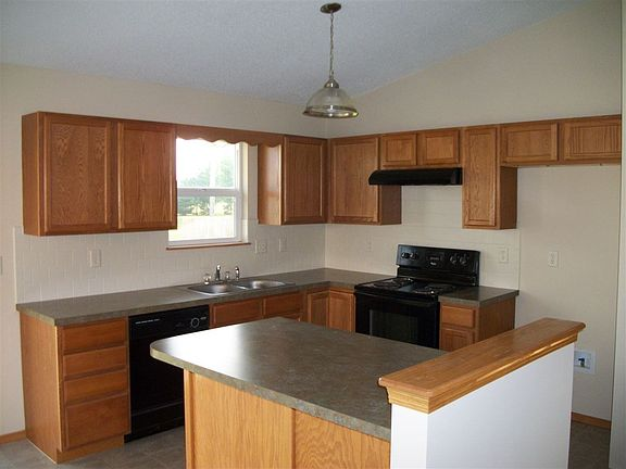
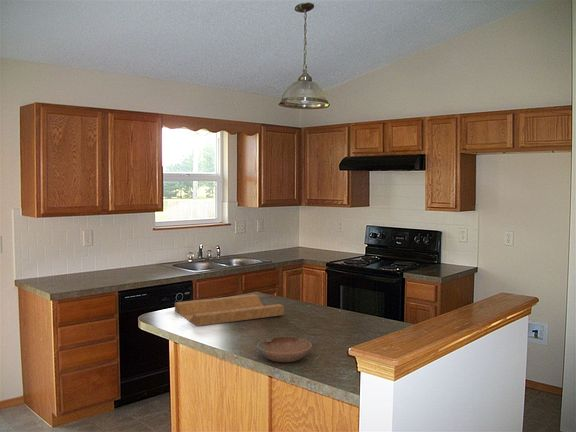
+ bowl [256,336,313,363]
+ cutting board [174,293,285,327]
